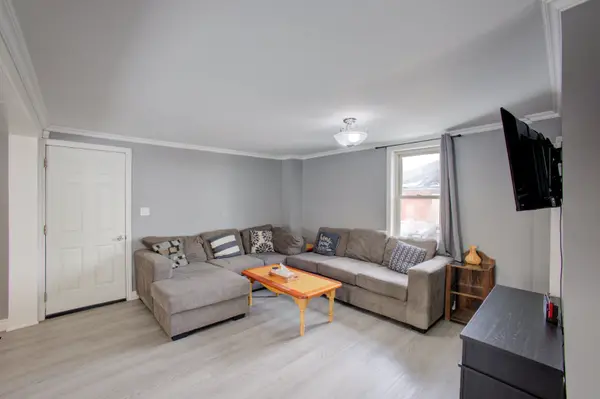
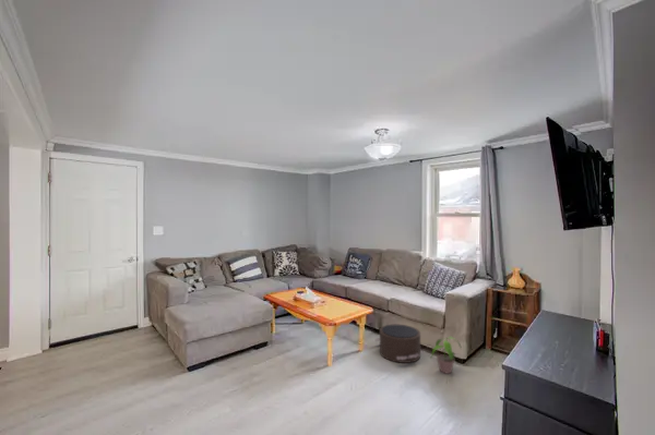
+ pouf [373,324,421,364]
+ potted plant [429,336,463,375]
